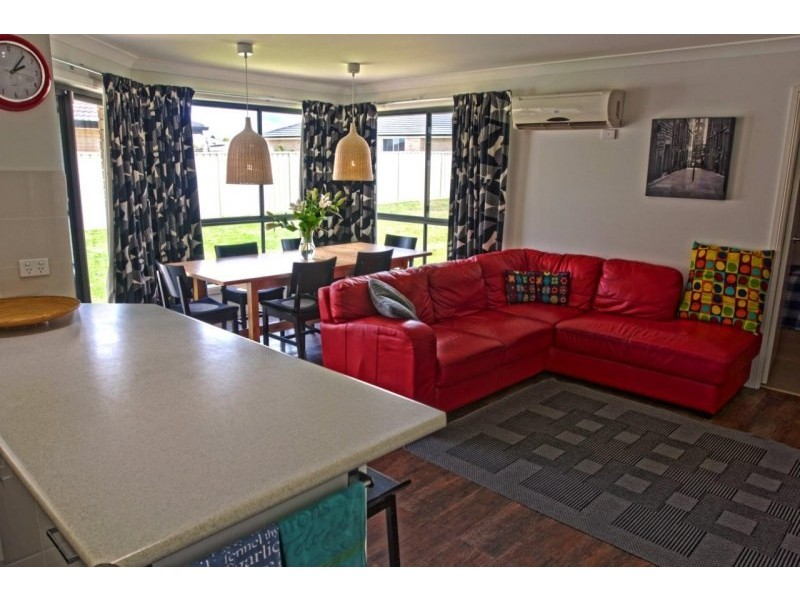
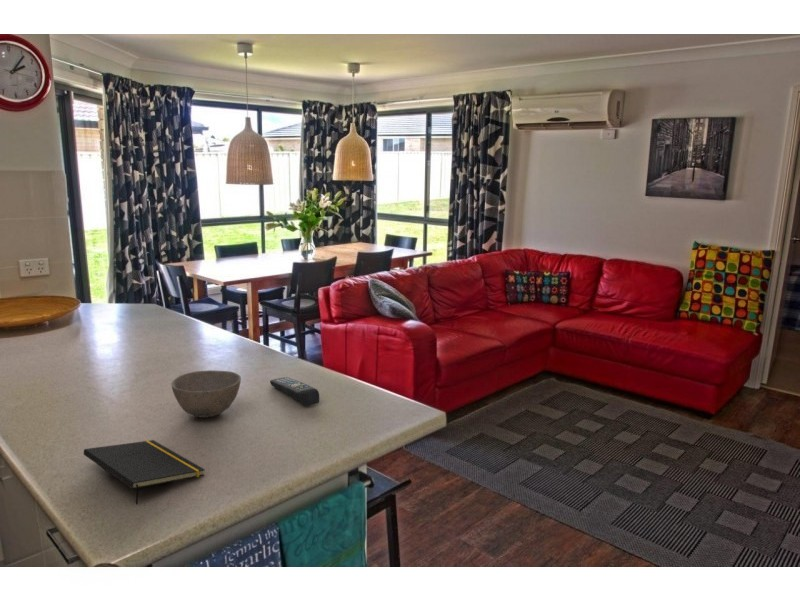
+ notepad [83,439,206,506]
+ bowl [171,369,242,419]
+ remote control [269,376,320,407]
